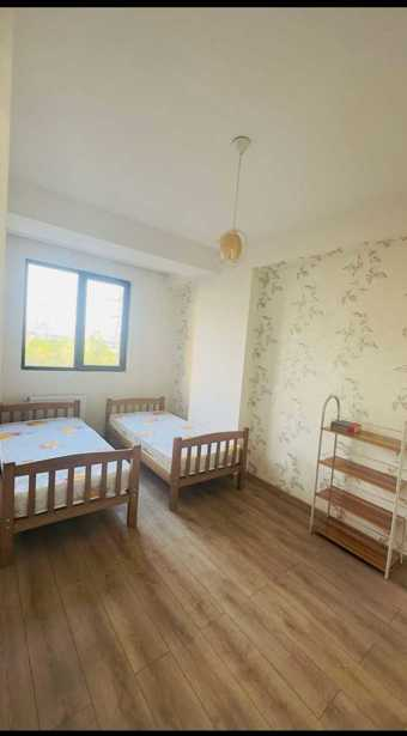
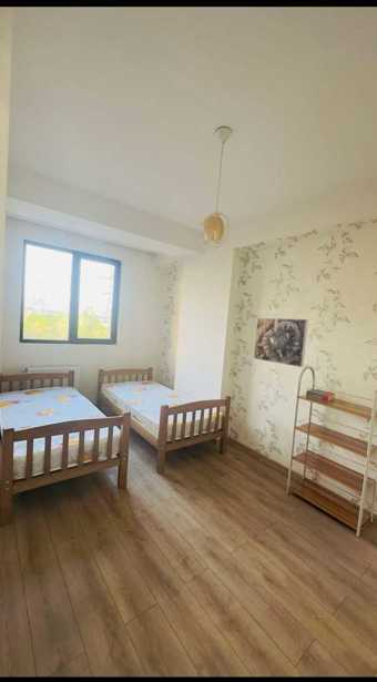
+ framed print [253,317,309,368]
